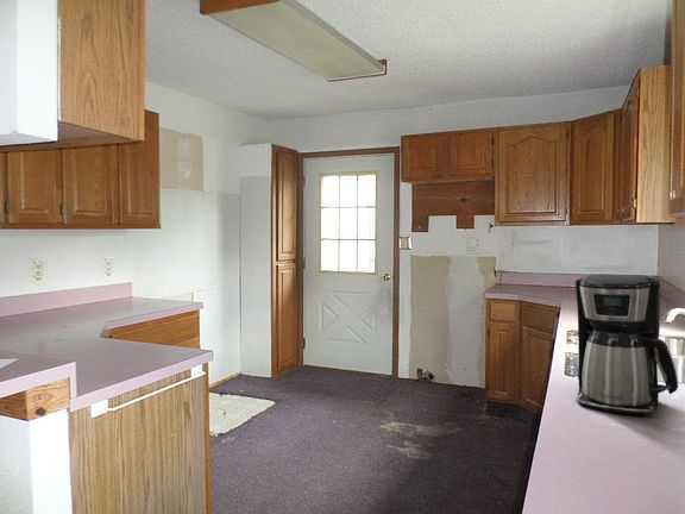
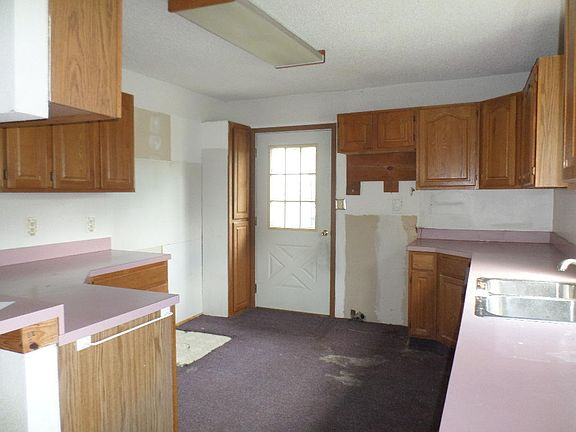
- coffee maker [574,274,679,415]
